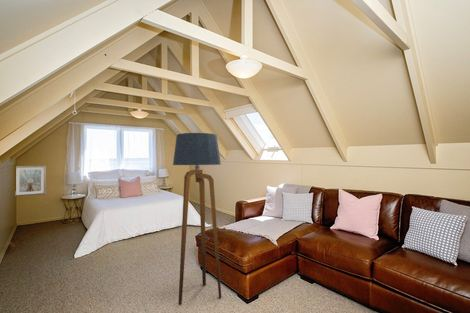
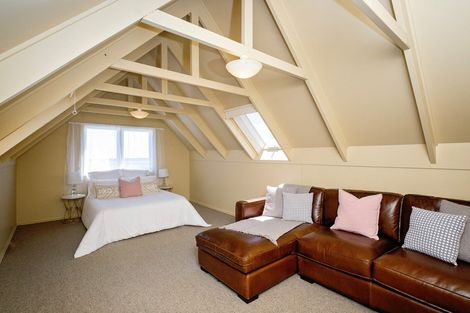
- floor lamp [172,132,222,306]
- picture frame [14,165,47,197]
